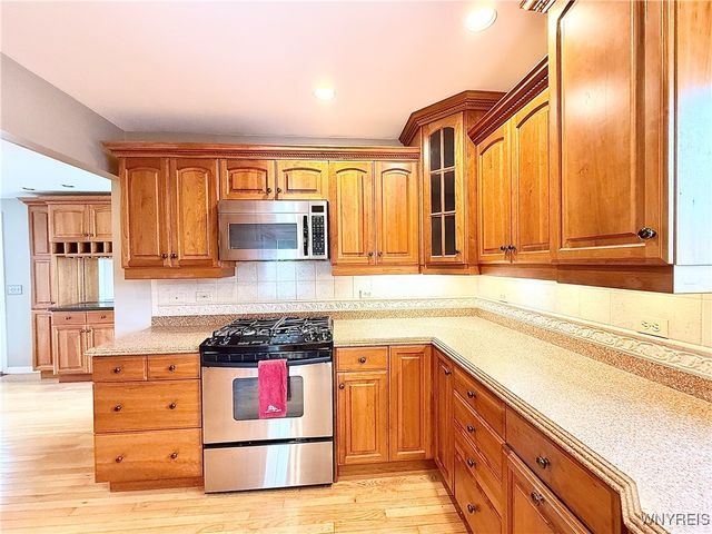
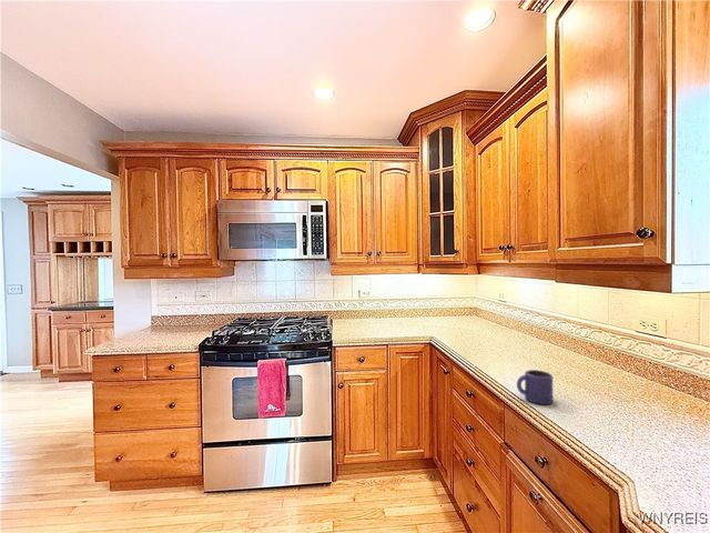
+ mug [516,369,554,405]
